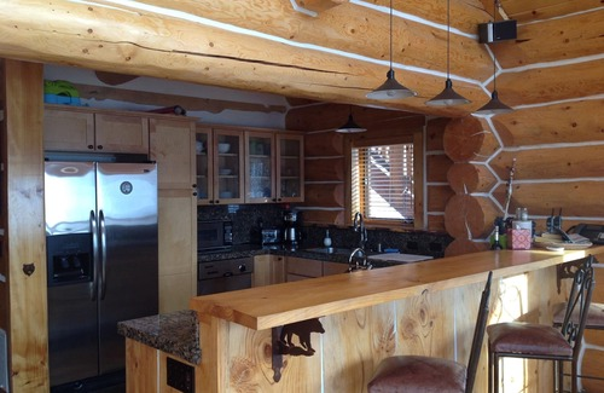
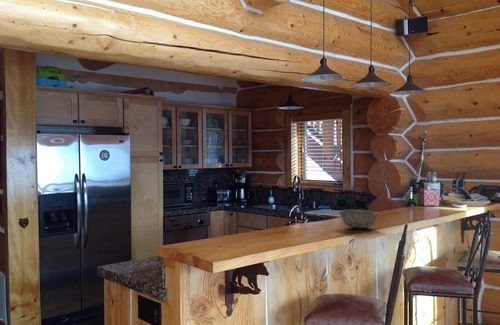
+ bowl [338,208,379,229]
